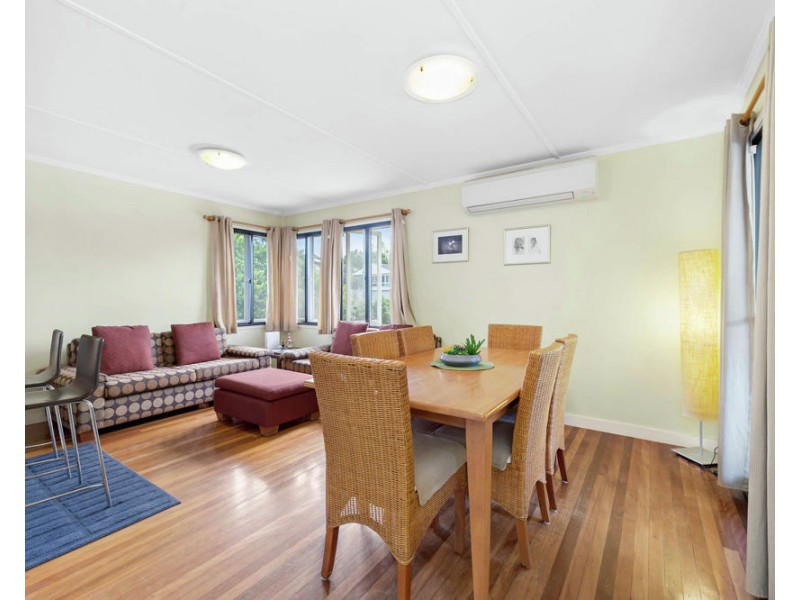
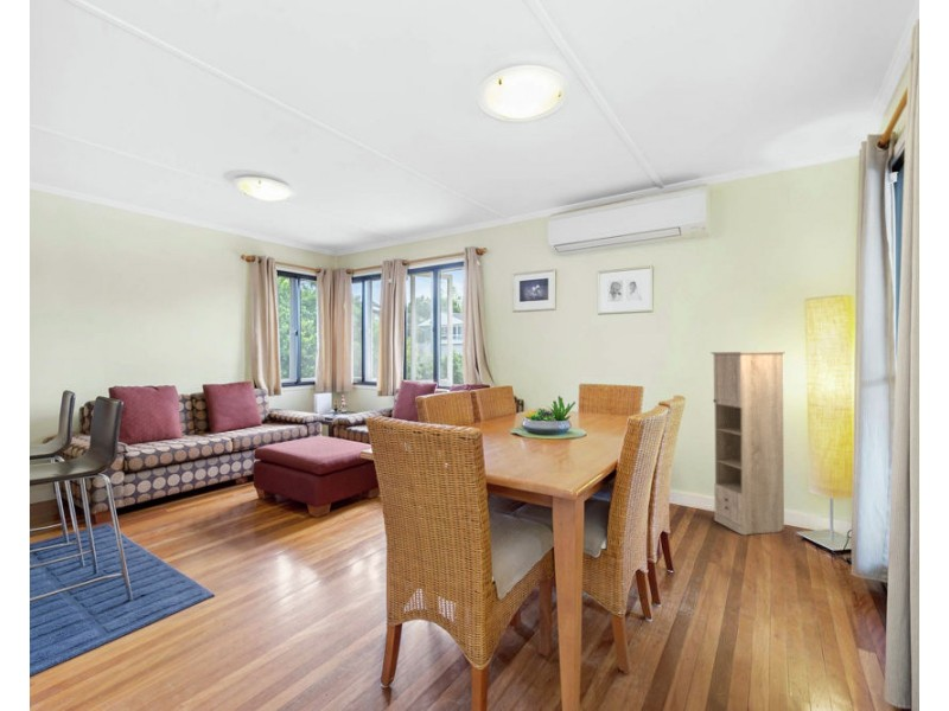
+ storage cabinet [709,351,786,536]
